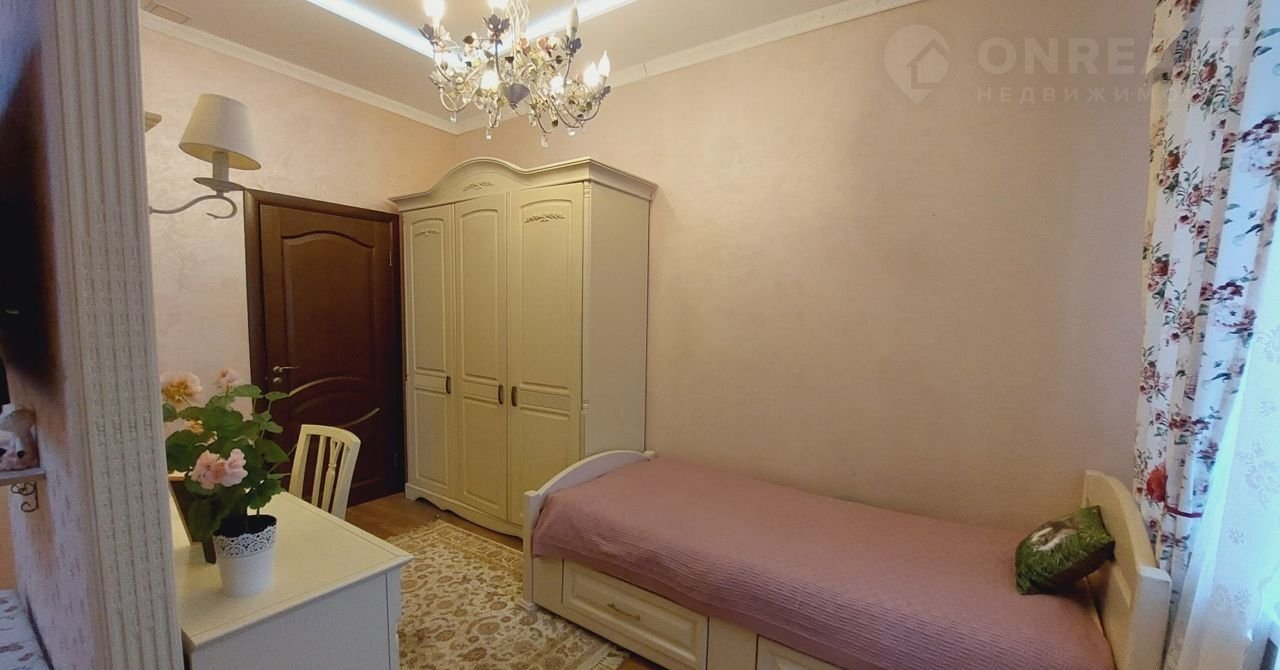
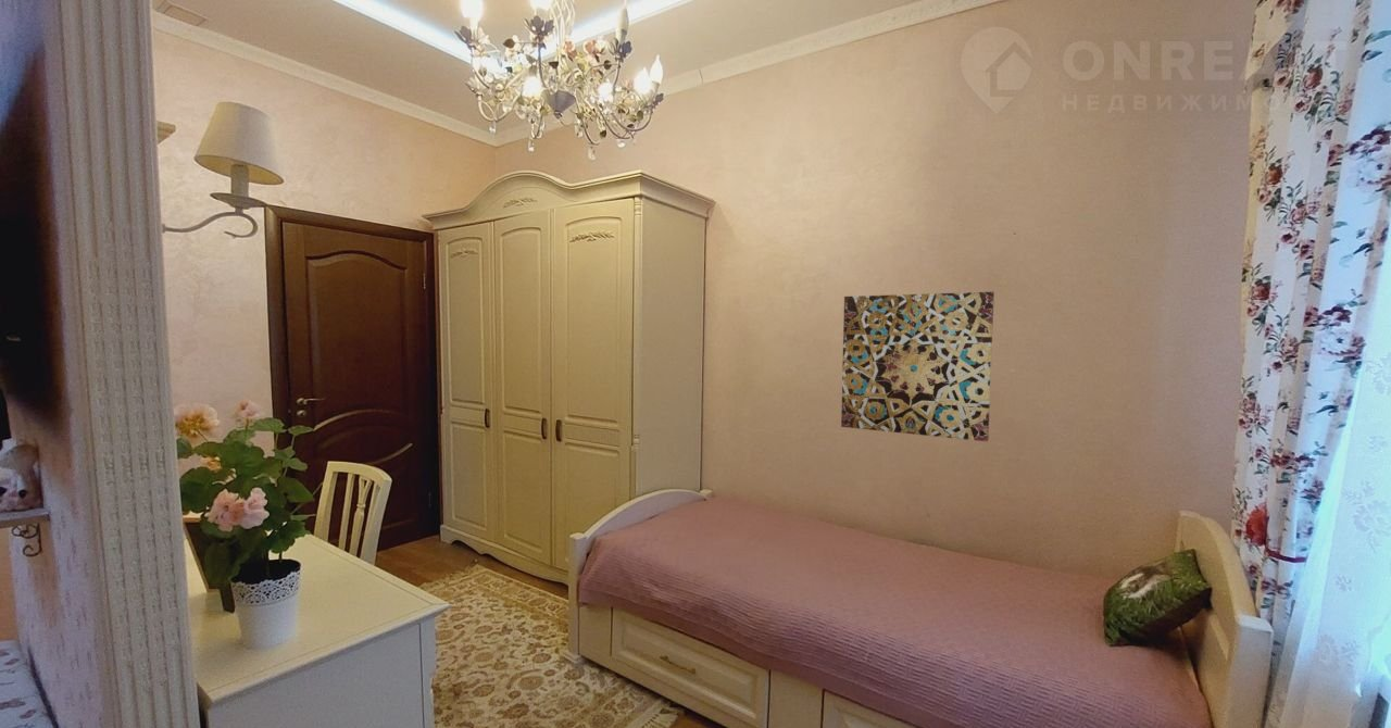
+ wall art [840,291,995,442]
